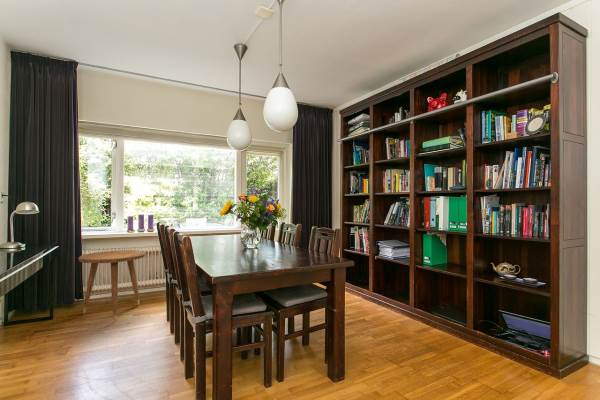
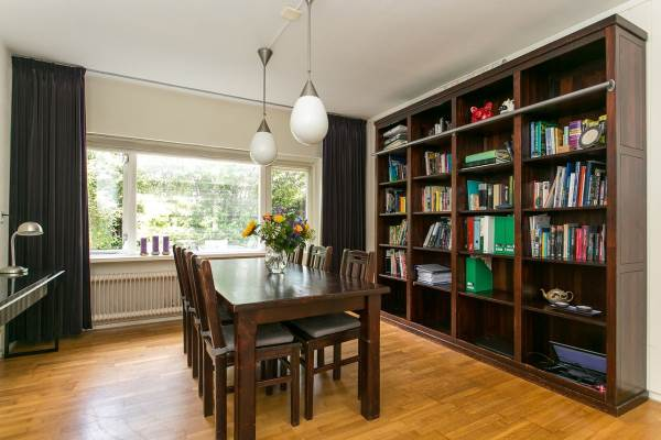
- side table [77,249,146,323]
